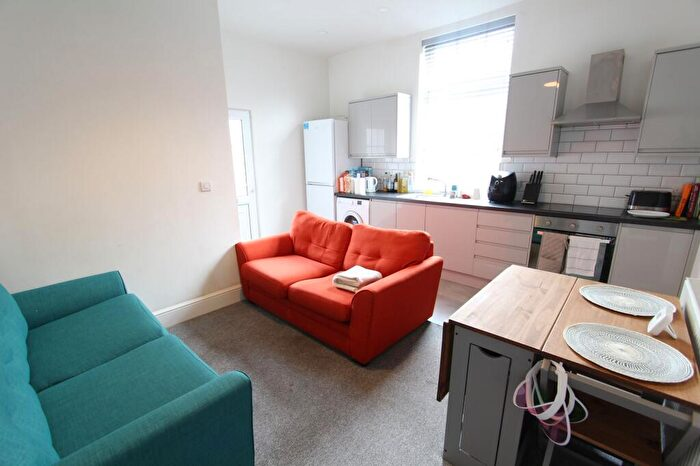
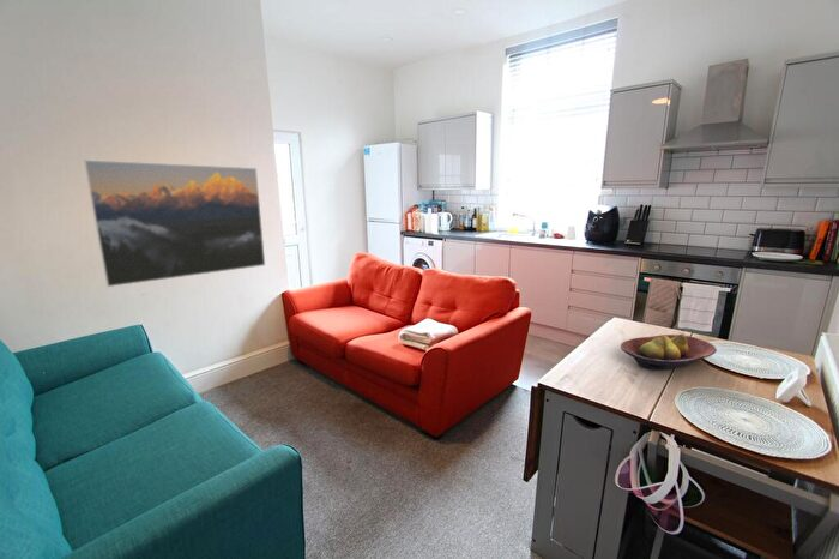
+ fruit bowl [620,332,718,371]
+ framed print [83,158,266,288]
